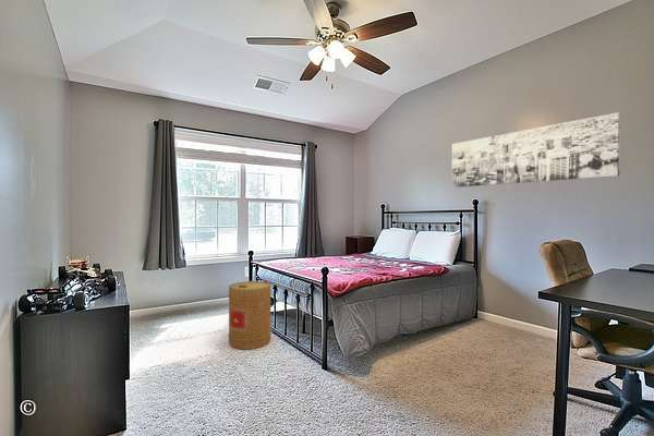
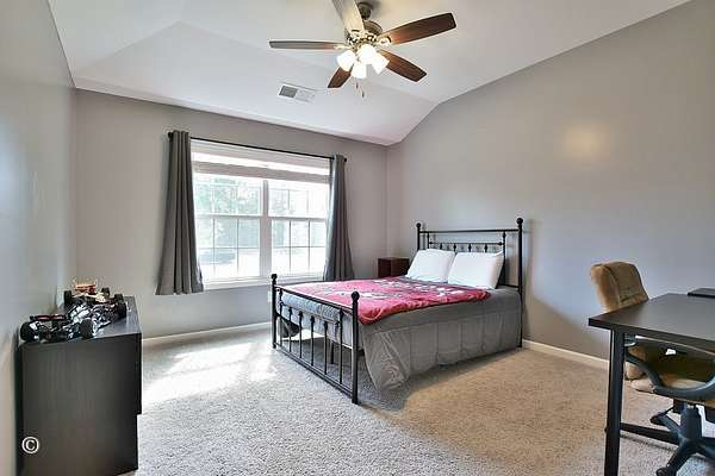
- basket [227,280,272,351]
- wall art [451,111,621,189]
